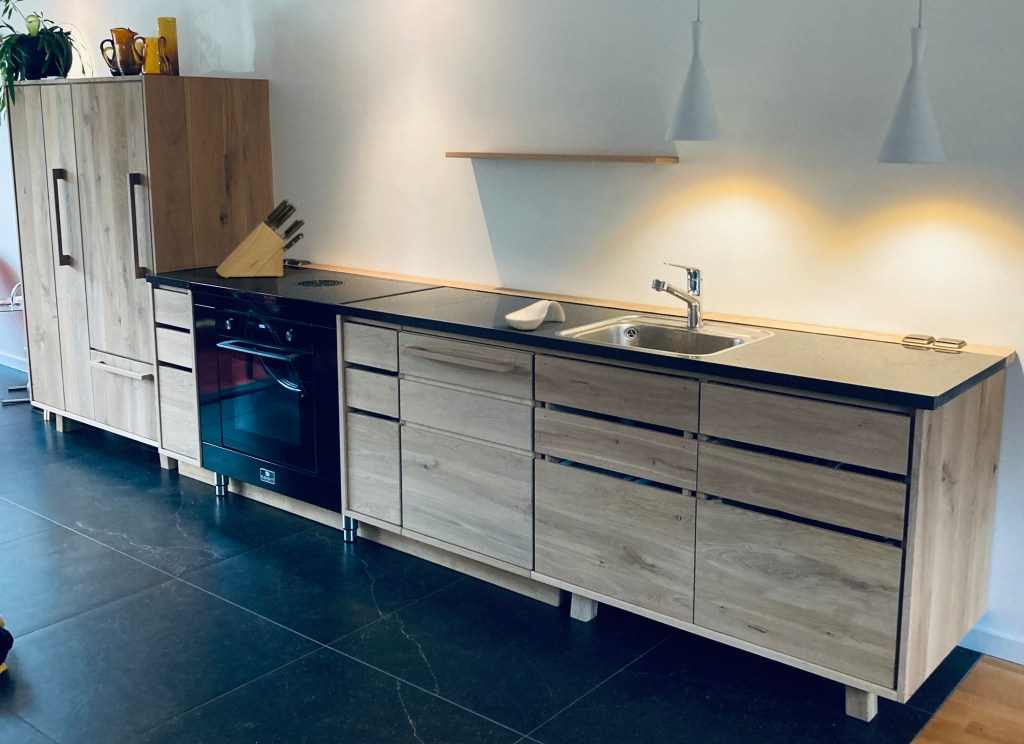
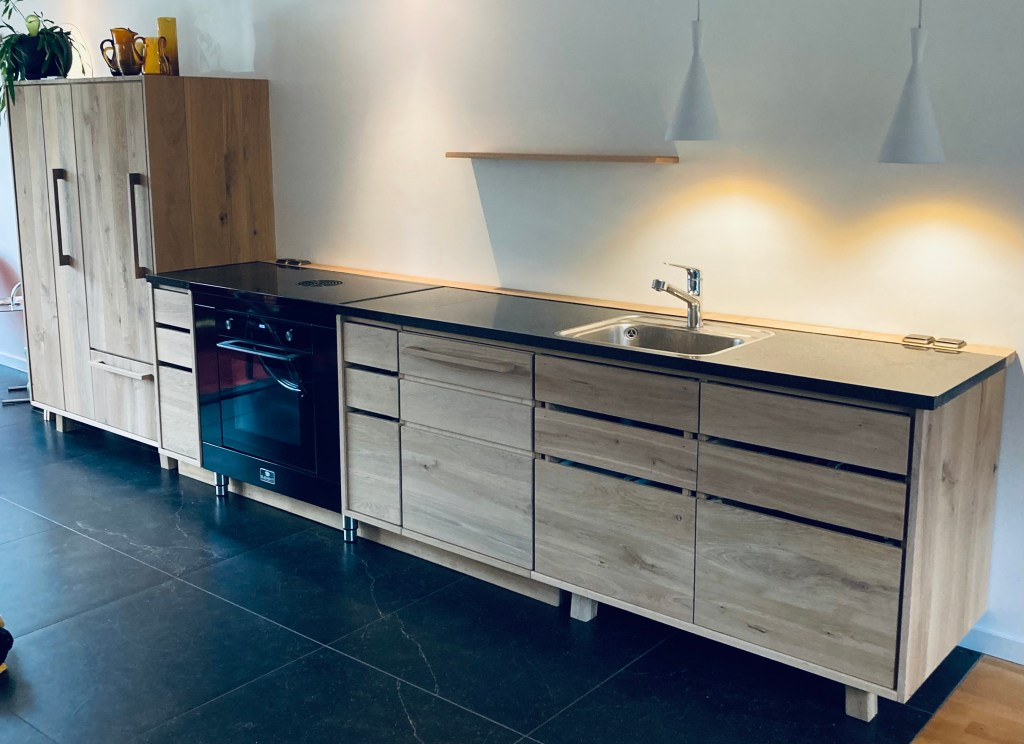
- knife block [215,197,306,279]
- spoon rest [504,299,566,331]
